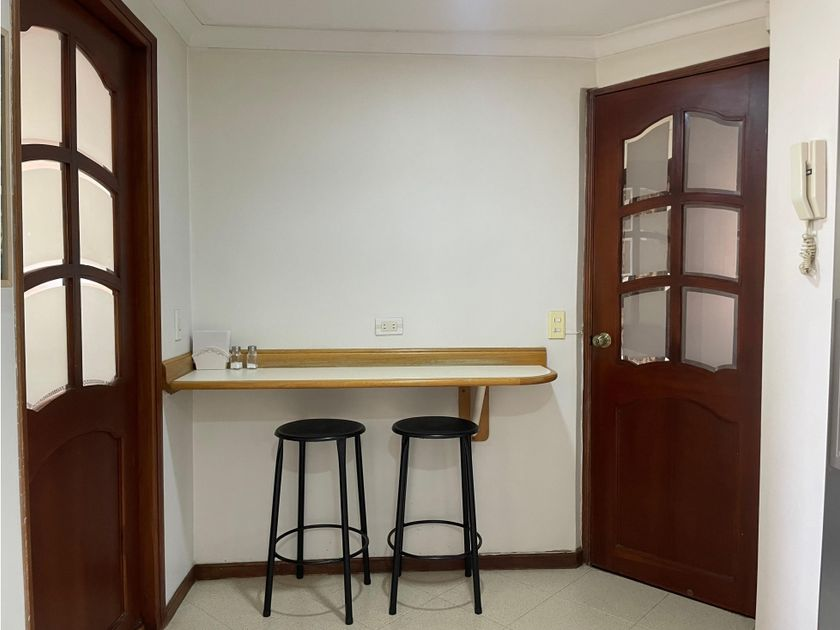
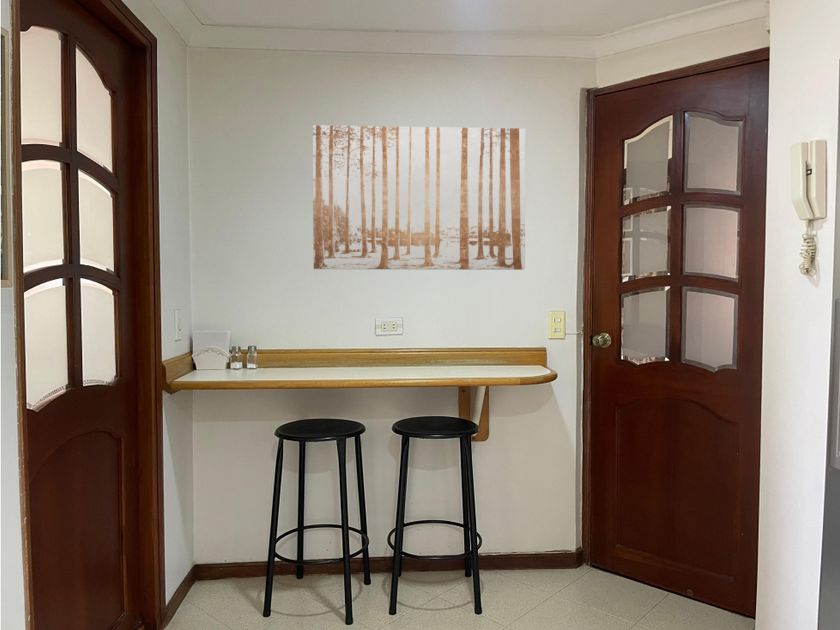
+ wall art [312,124,527,271]
